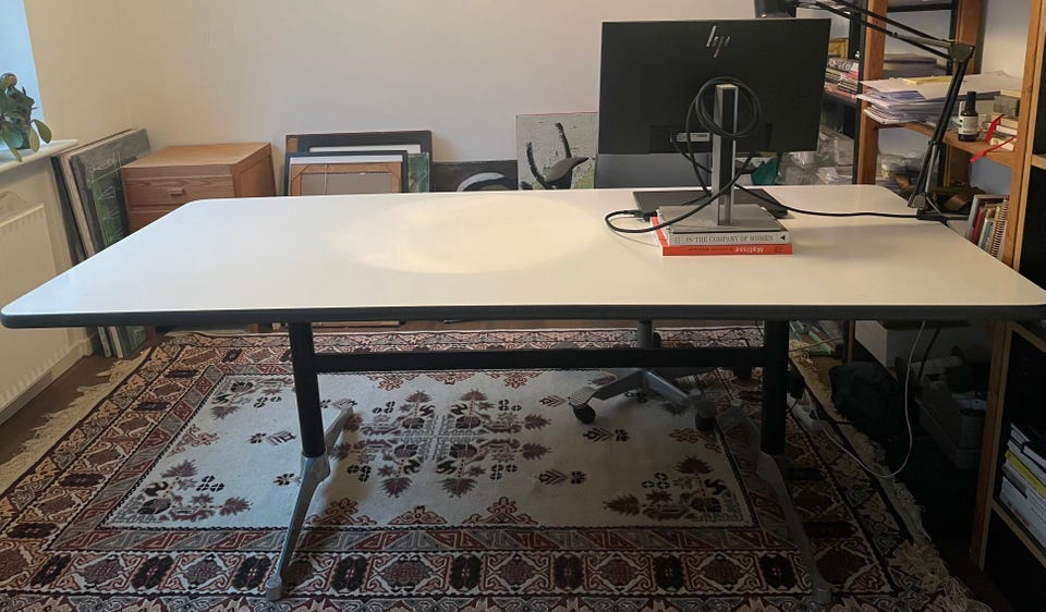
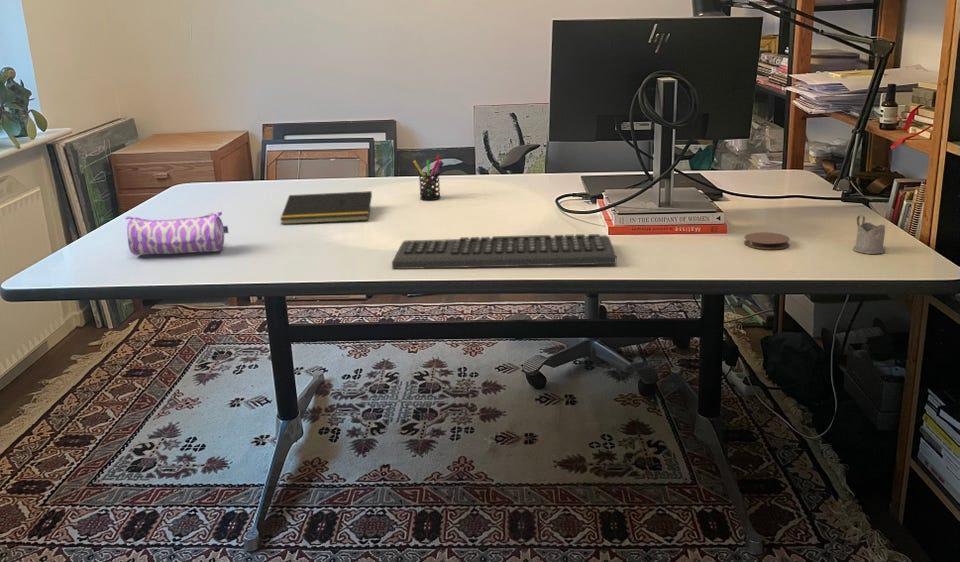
+ coaster [743,231,791,250]
+ notepad [279,190,373,225]
+ pencil case [124,211,230,256]
+ tea glass holder [852,214,886,255]
+ keyboard [391,233,617,270]
+ pen holder [412,154,445,201]
